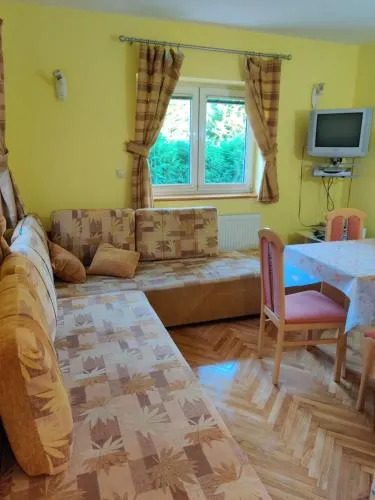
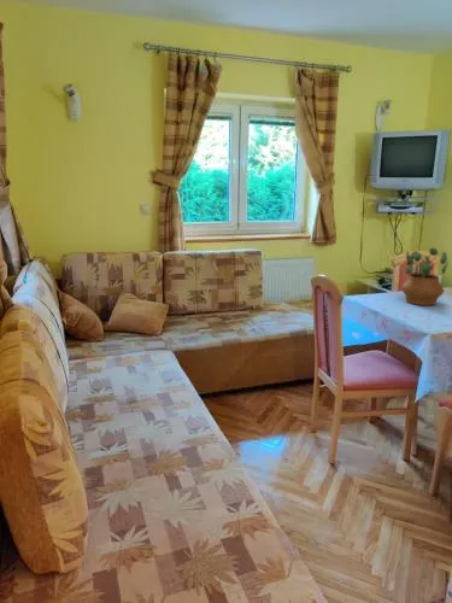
+ potted plant [393,247,450,306]
